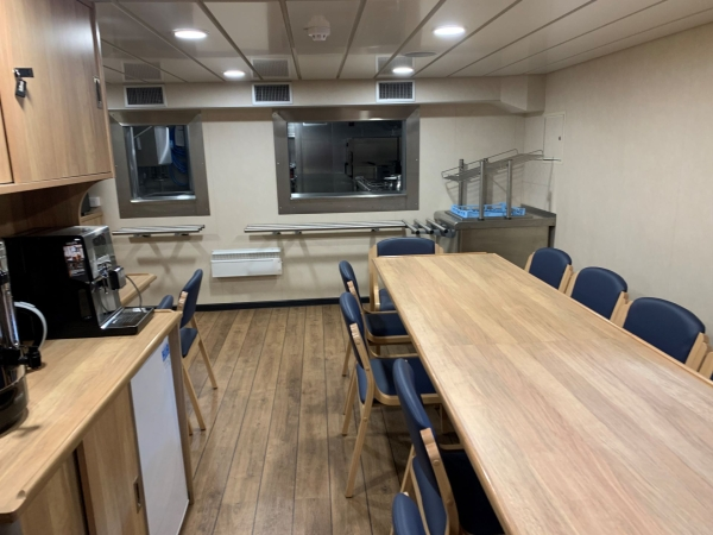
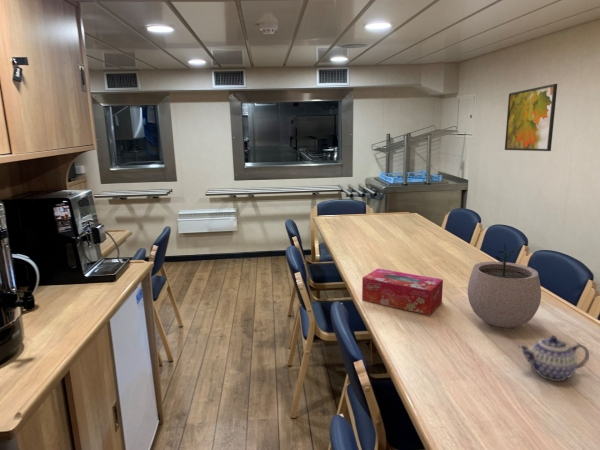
+ tissue box [361,268,444,316]
+ teapot [517,335,590,382]
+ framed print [504,83,558,152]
+ plant pot [467,244,542,329]
